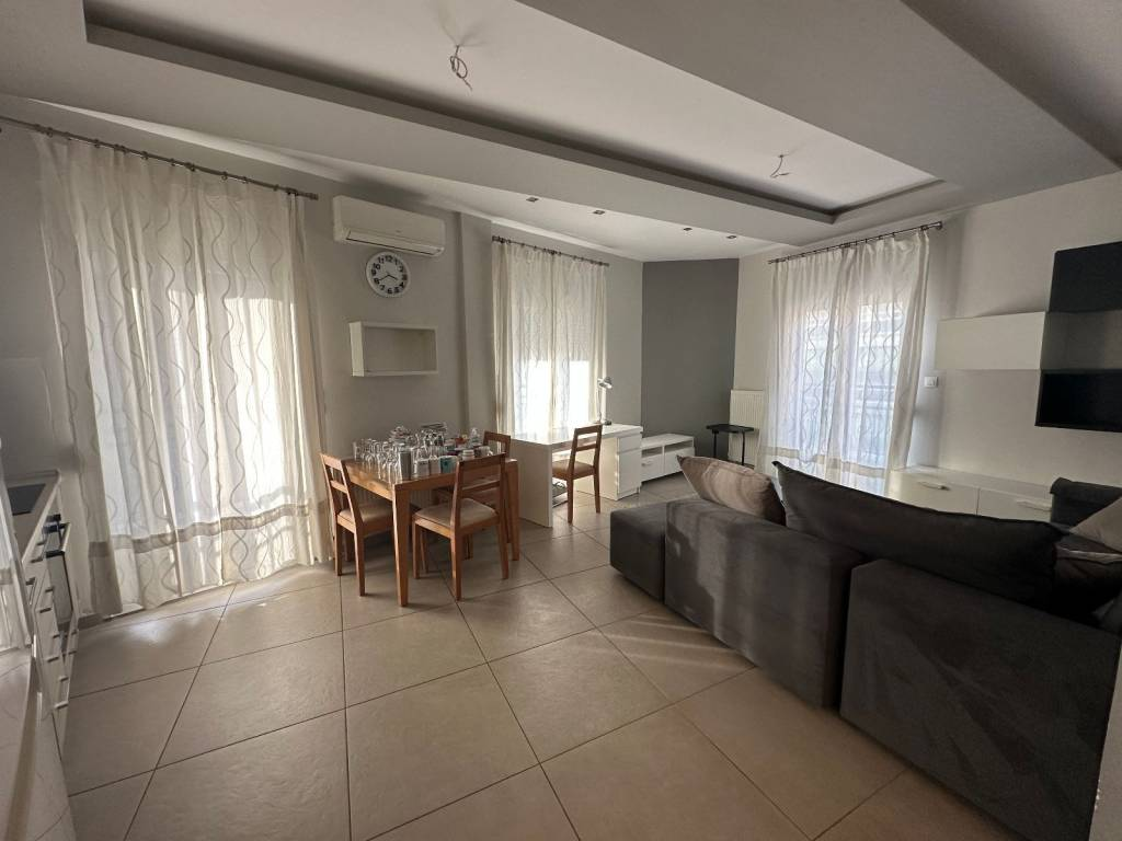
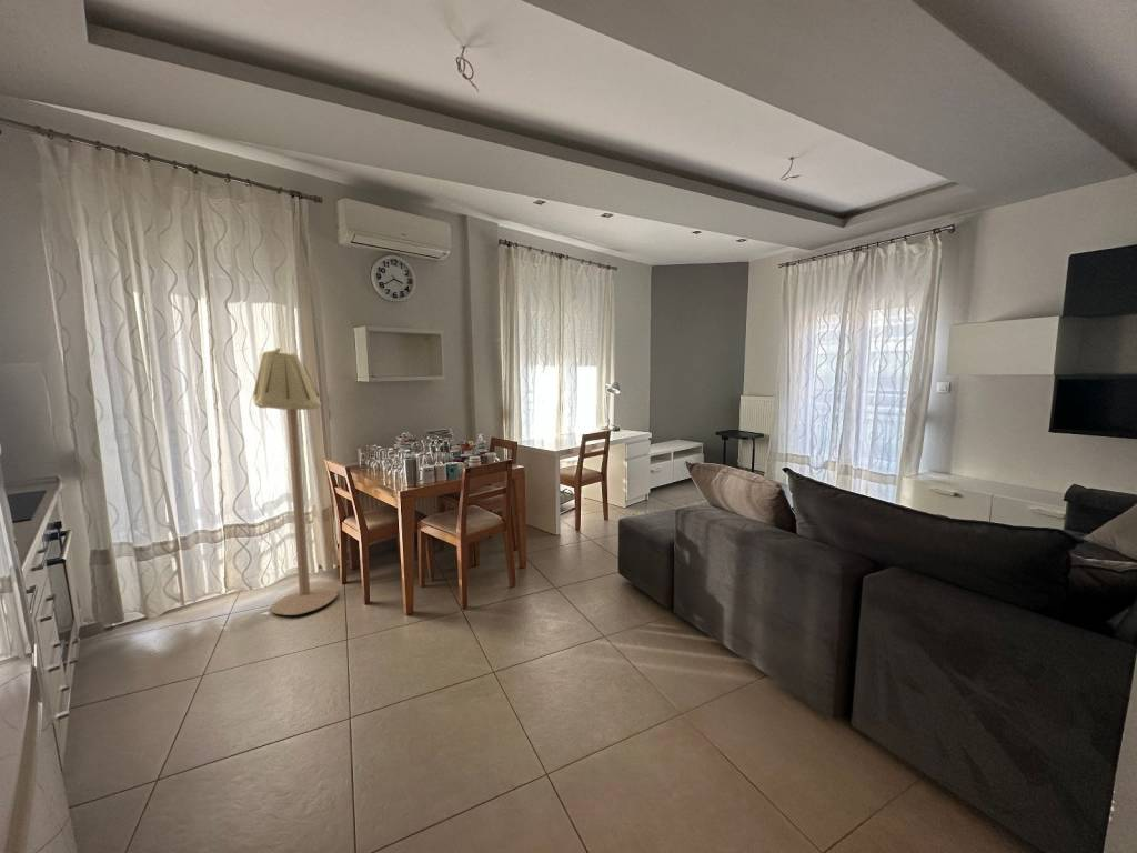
+ floor lamp [252,347,339,616]
